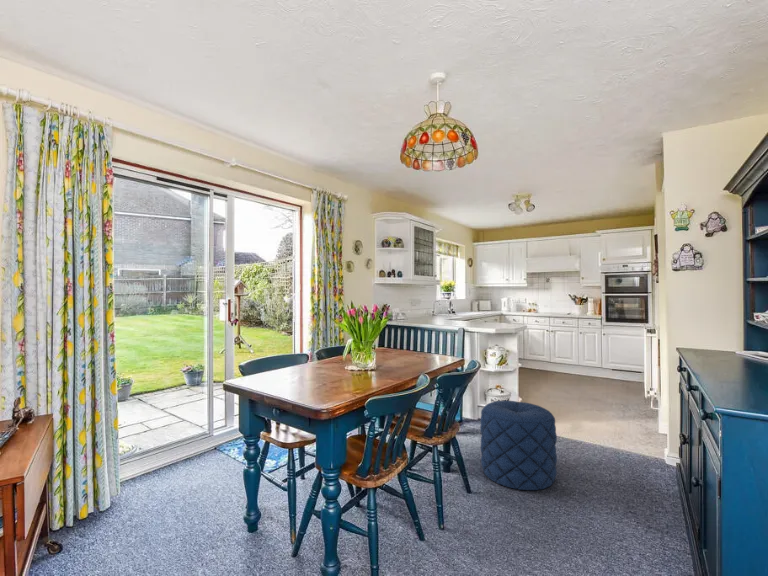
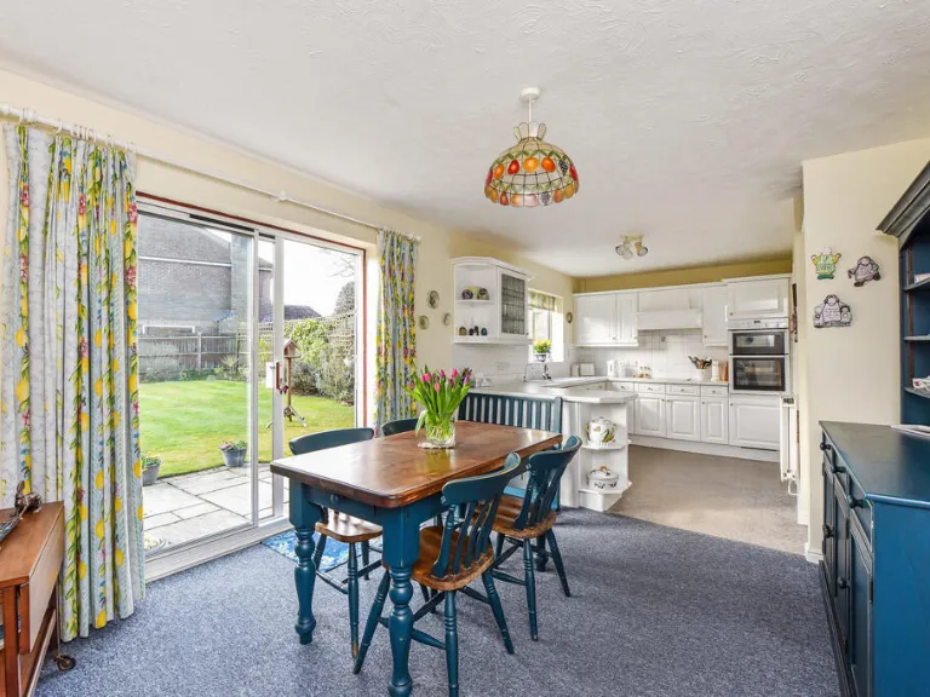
- pouf [479,399,558,491]
